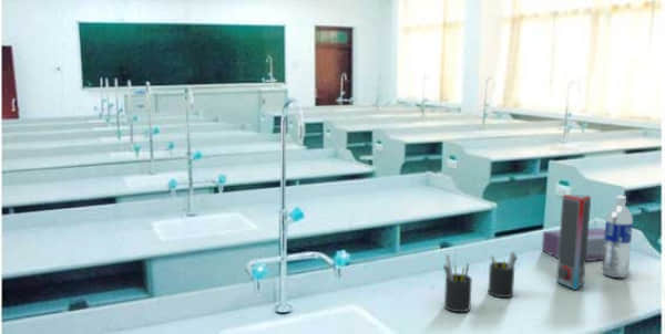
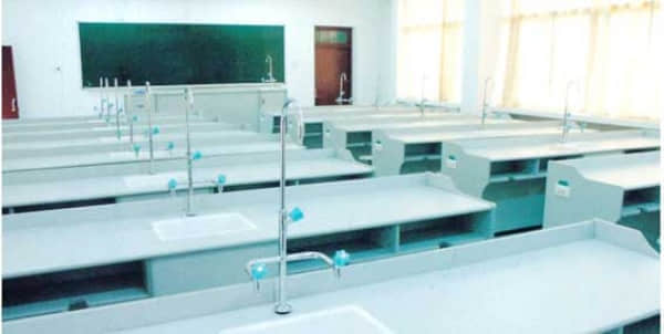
- speaker [555,194,592,291]
- water bottle [602,195,634,279]
- pen holder [488,251,519,299]
- pen holder [442,253,473,313]
- tissue box [541,227,605,262]
